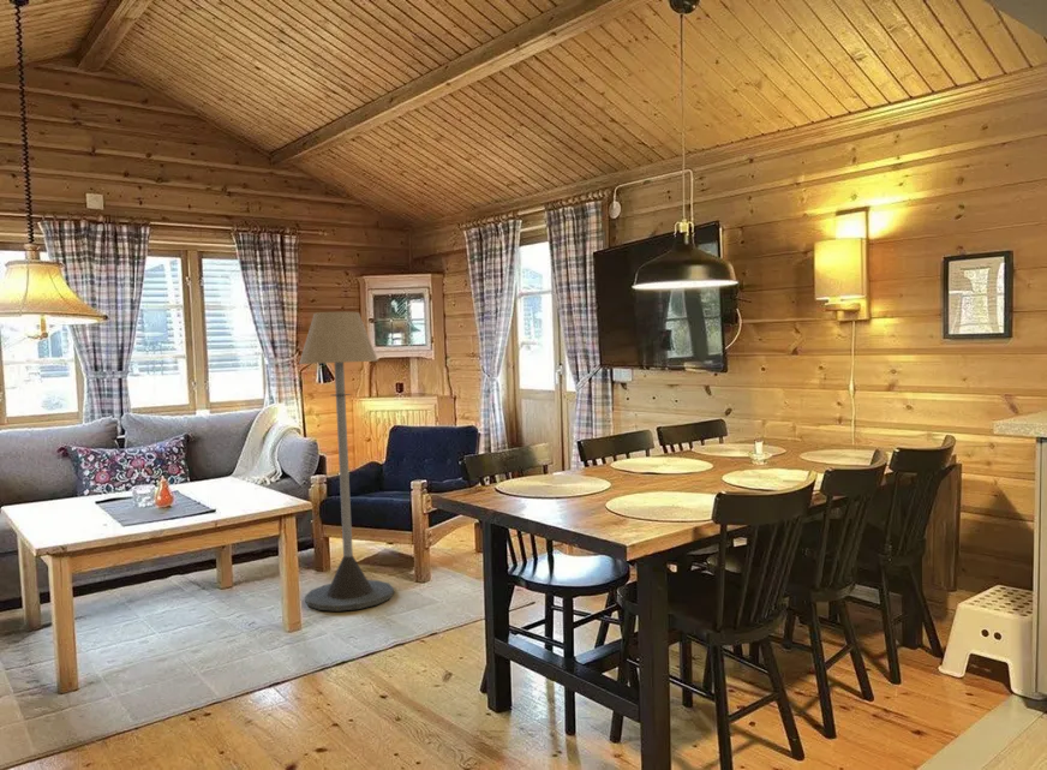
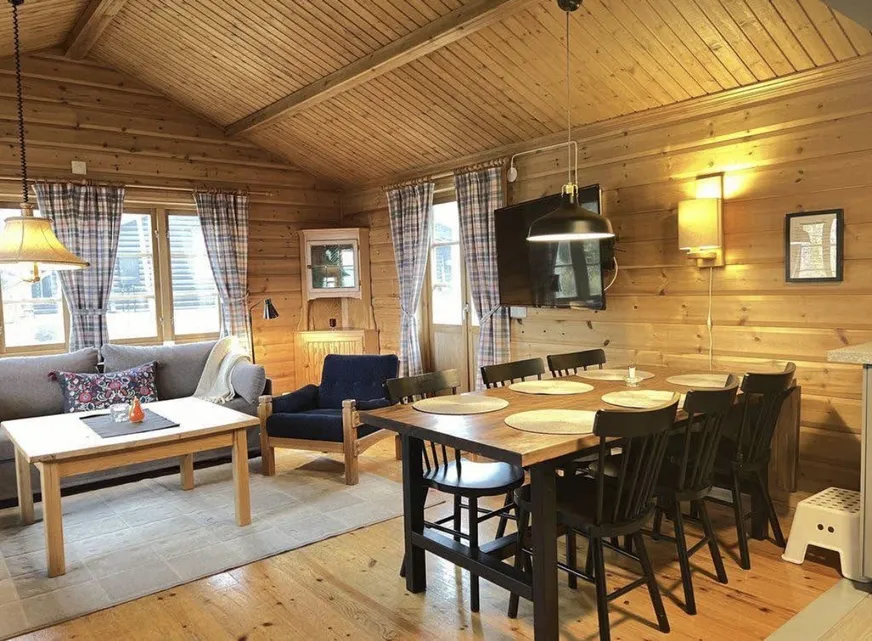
- floor lamp [298,311,395,613]
